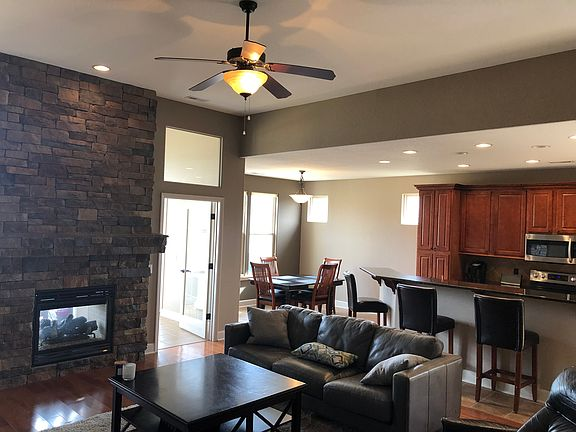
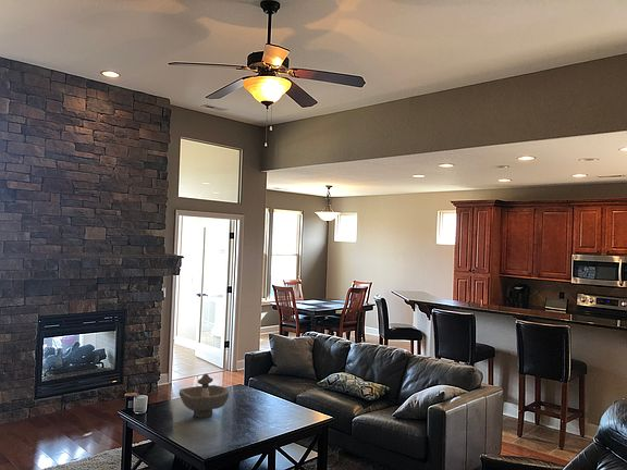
+ decorative bowl [179,373,230,419]
